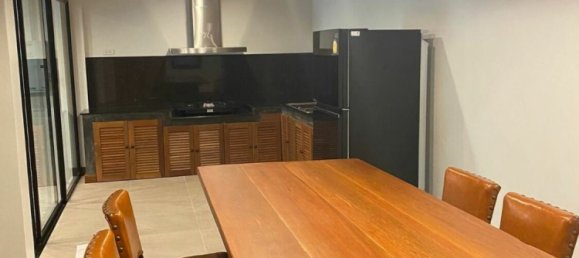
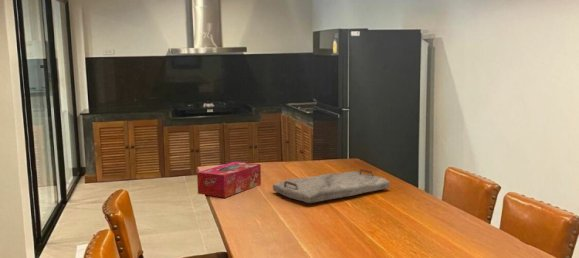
+ serving tray [271,168,391,204]
+ tissue box [196,161,262,199]
